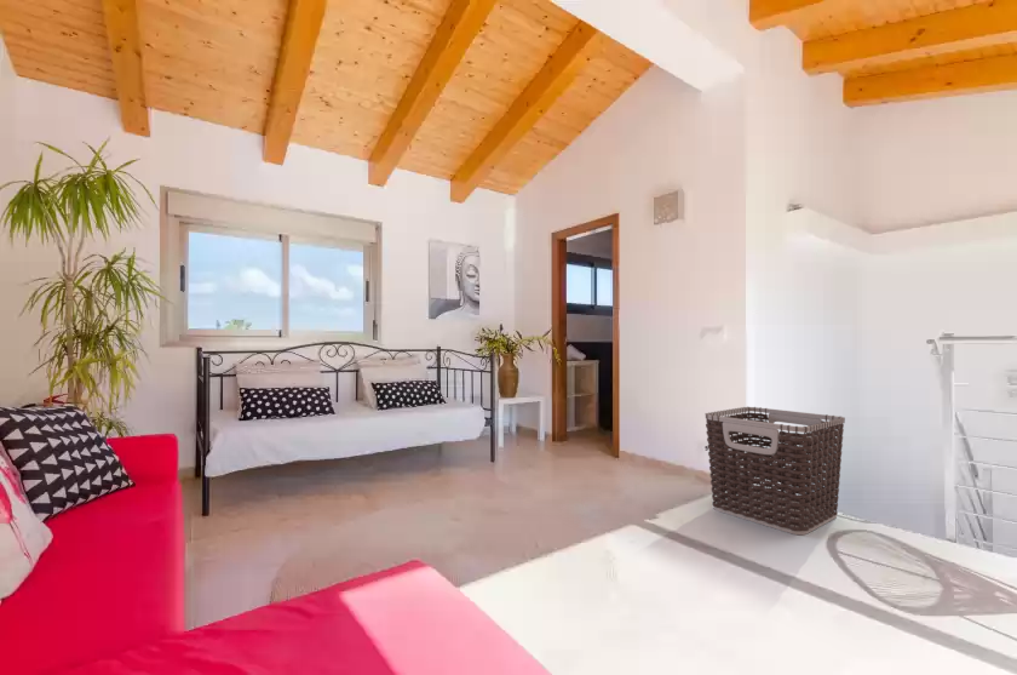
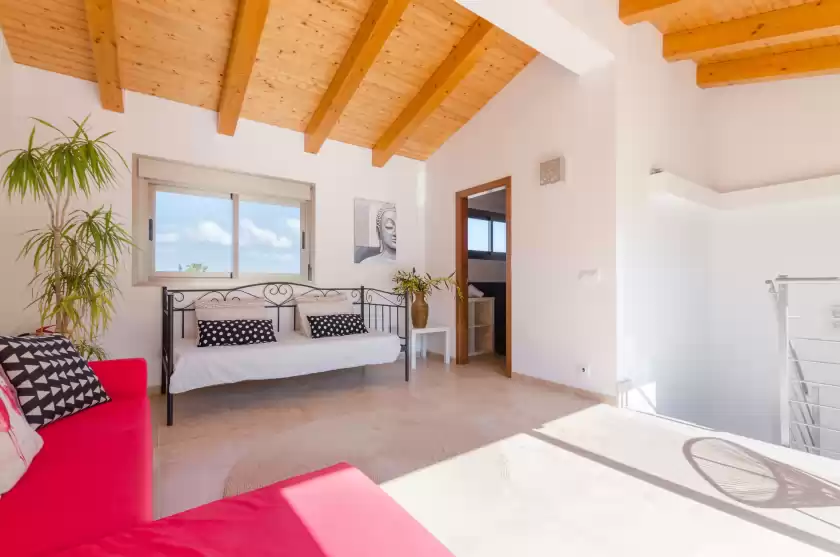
- clothes hamper [705,406,846,536]
